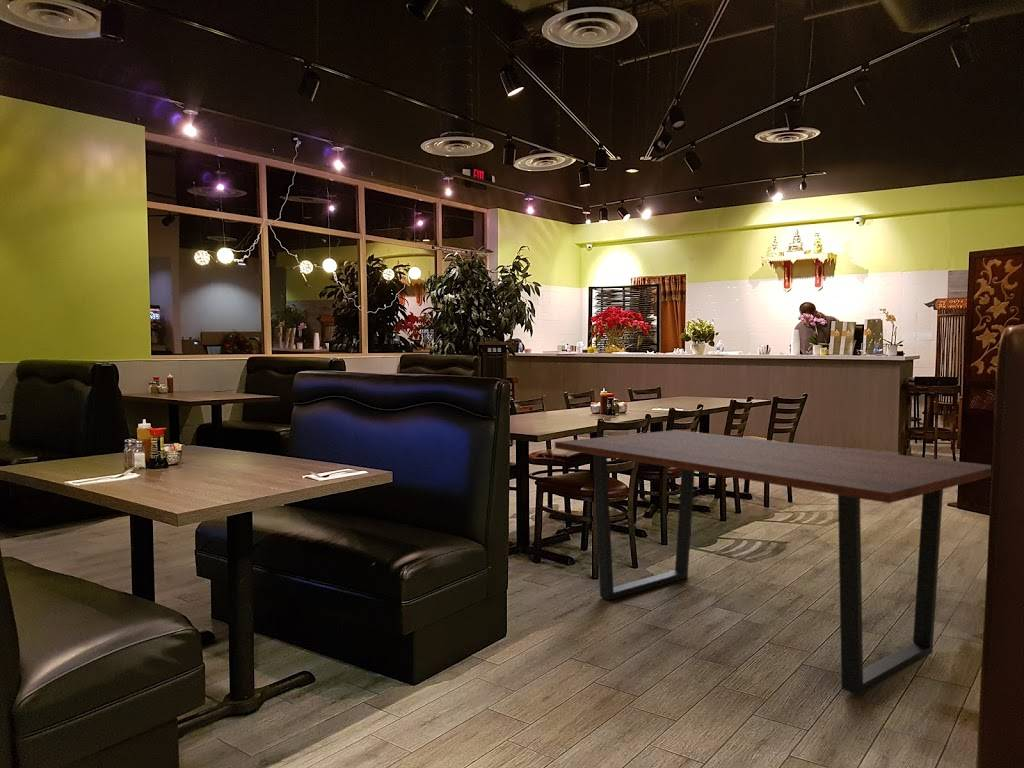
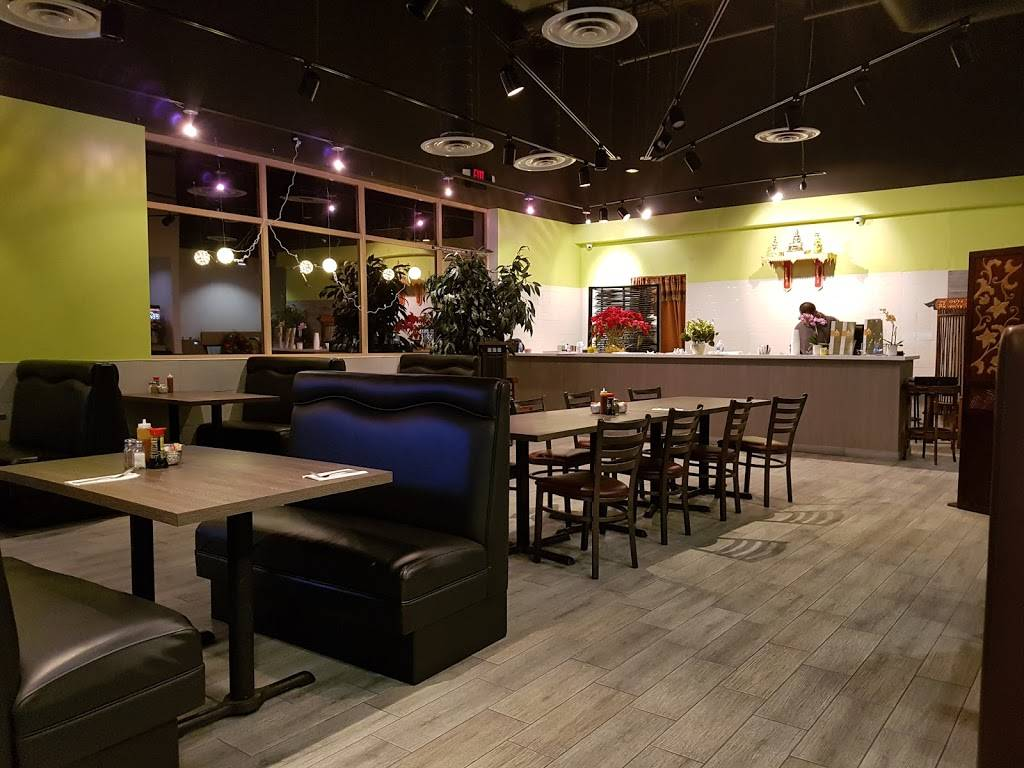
- dining table [554,429,992,696]
